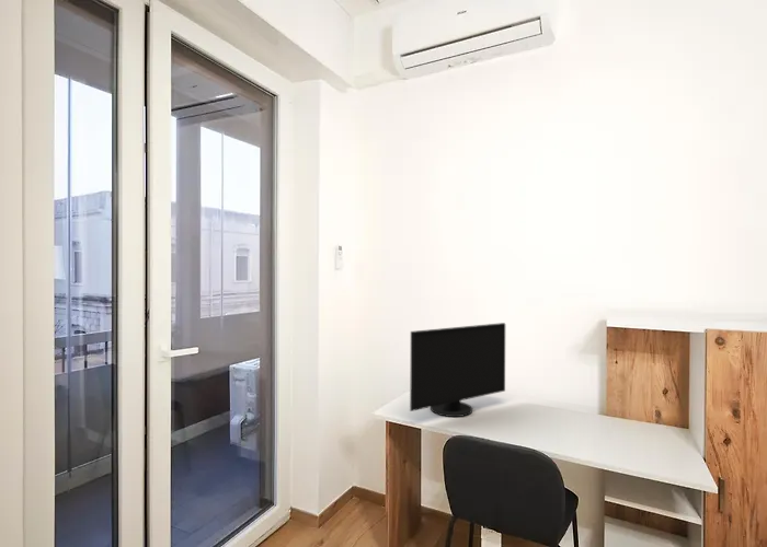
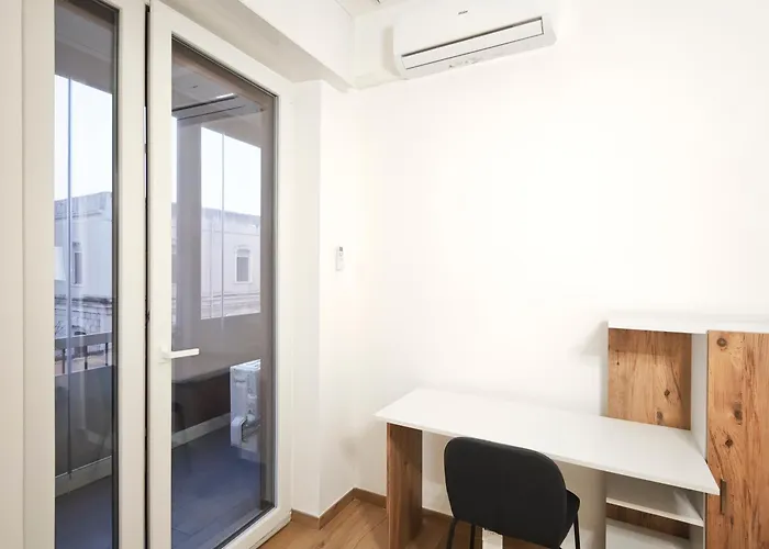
- computer monitor [409,322,506,418]
